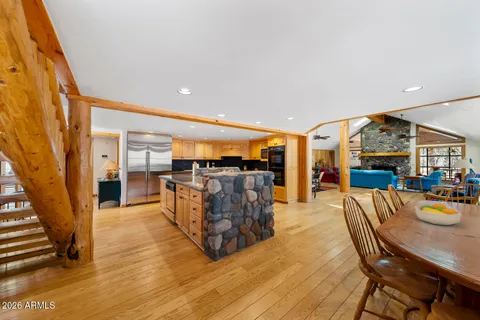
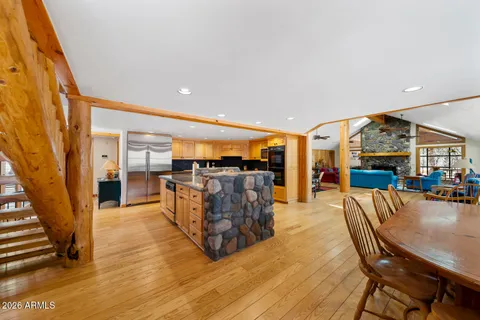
- fruit bowl [414,202,462,226]
